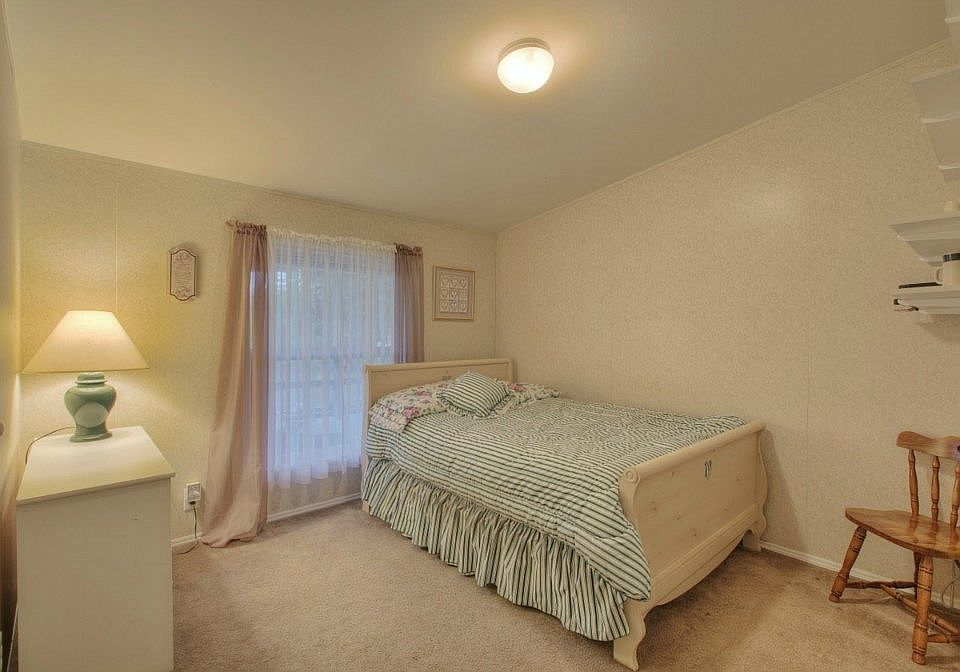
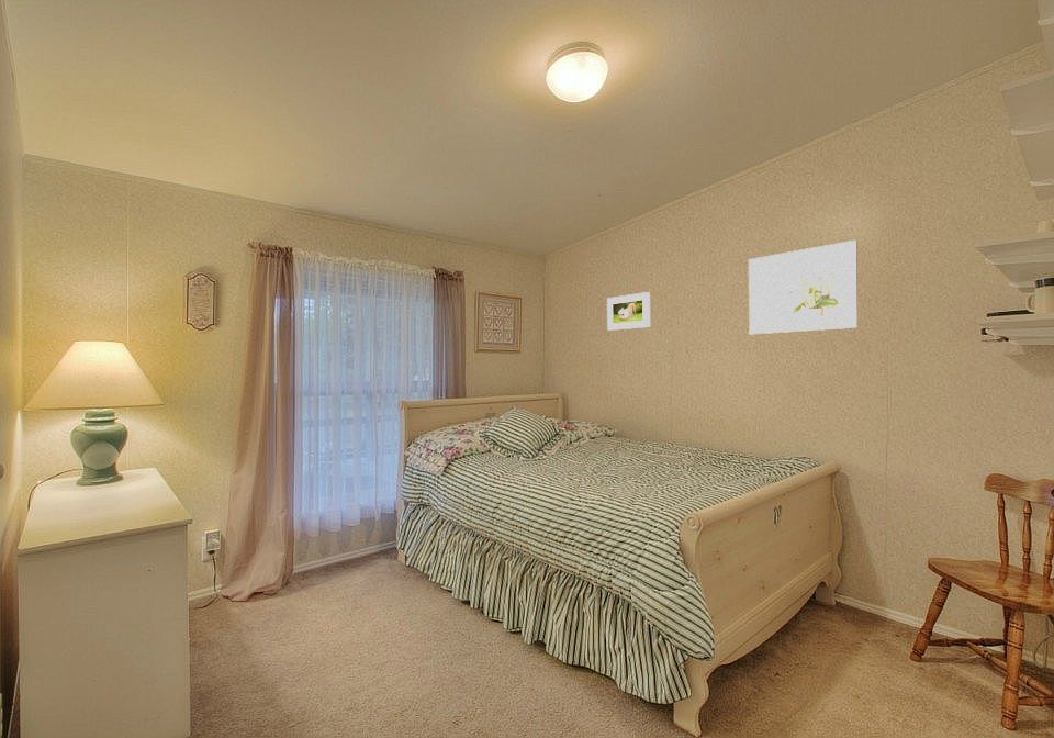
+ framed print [606,291,651,332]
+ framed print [748,239,859,335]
